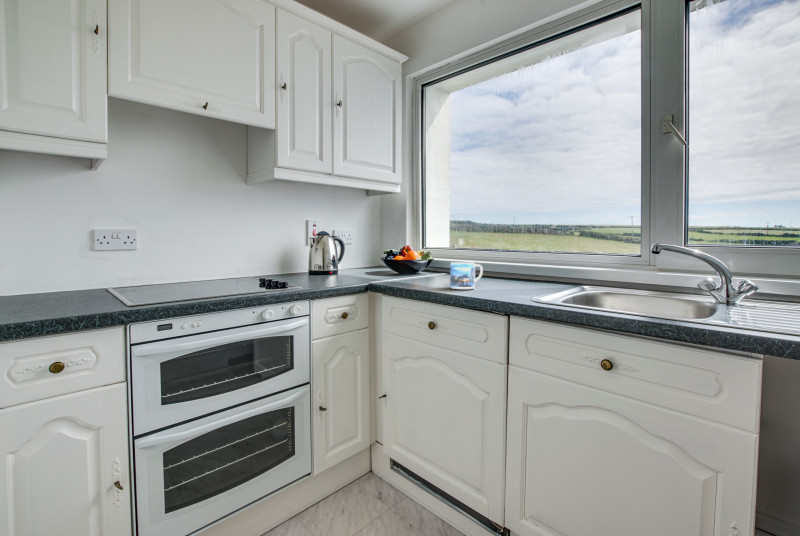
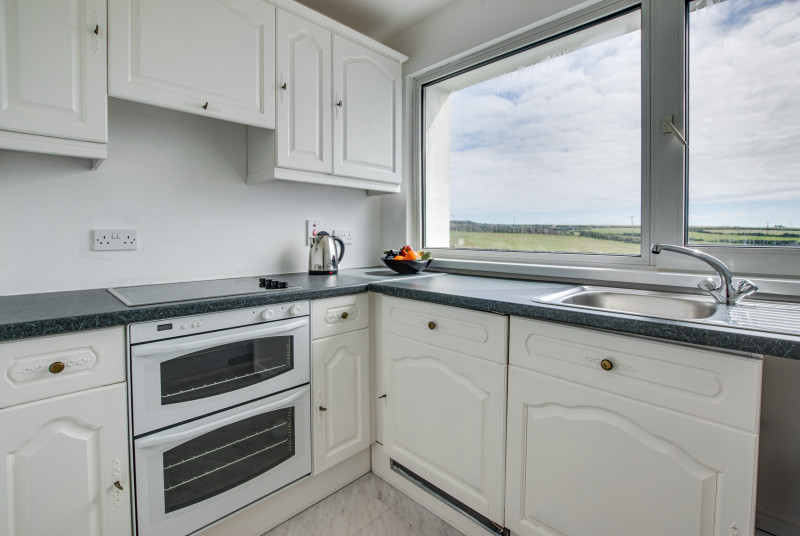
- mug [449,261,484,290]
